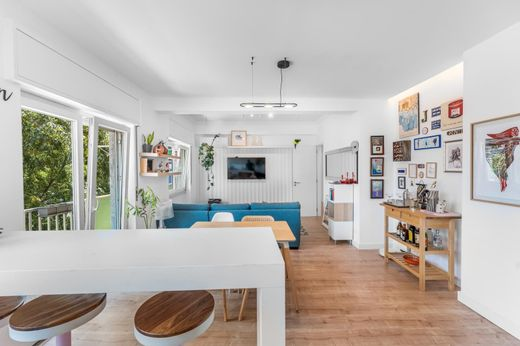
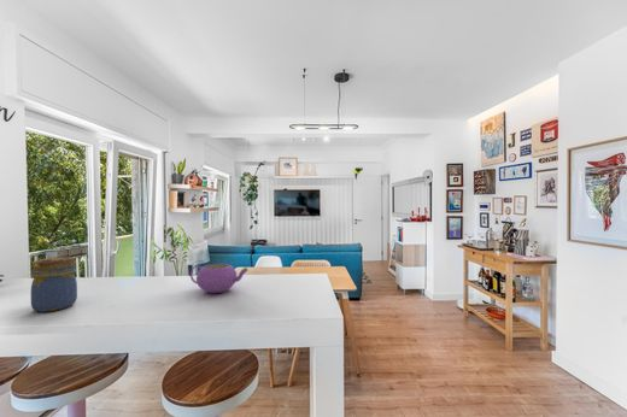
+ teapot [189,263,250,294]
+ jar [30,256,78,313]
